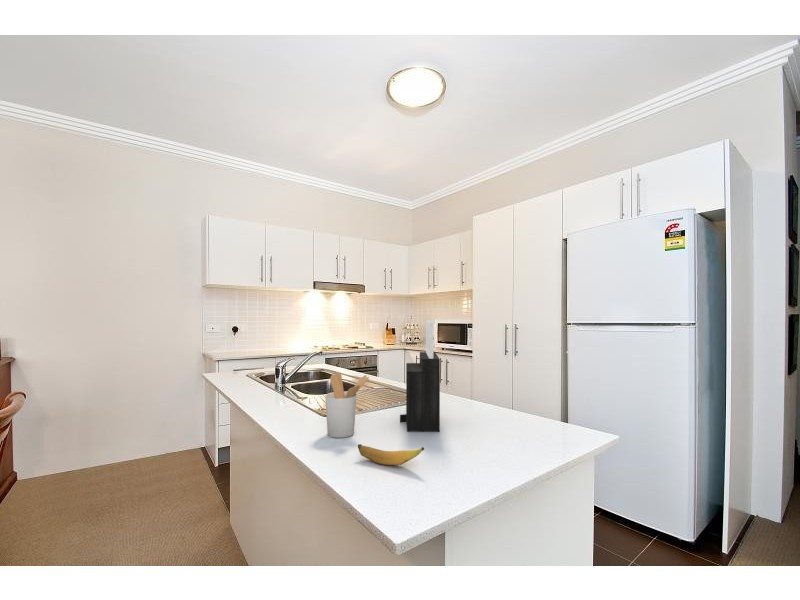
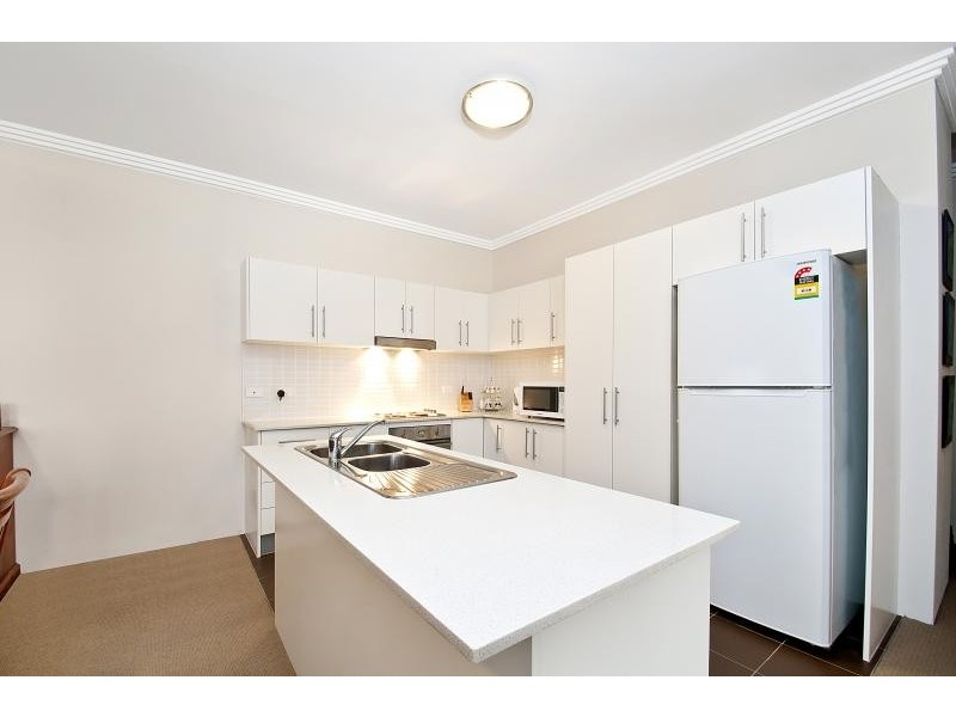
- banana [357,443,425,466]
- knife block [399,319,441,433]
- utensil holder [325,372,370,439]
